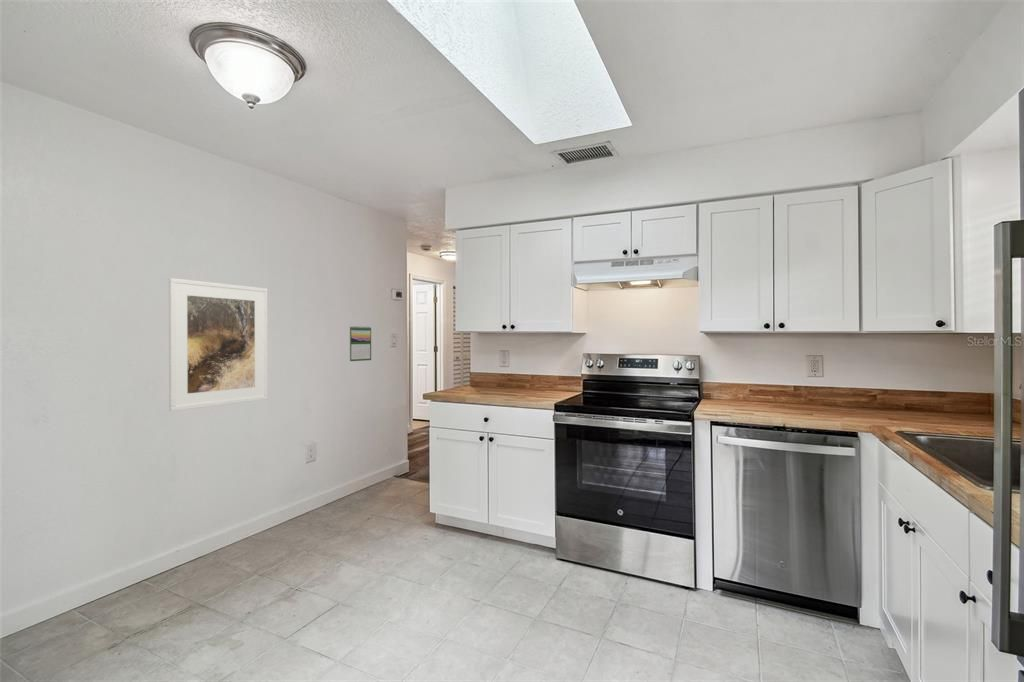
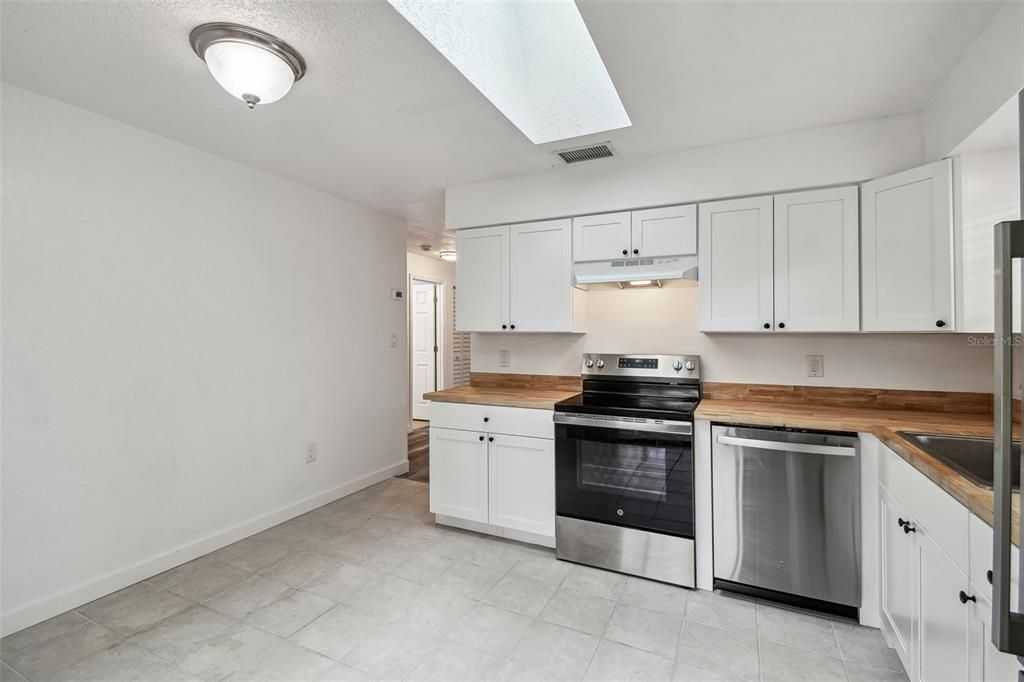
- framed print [168,277,269,412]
- calendar [349,325,372,362]
